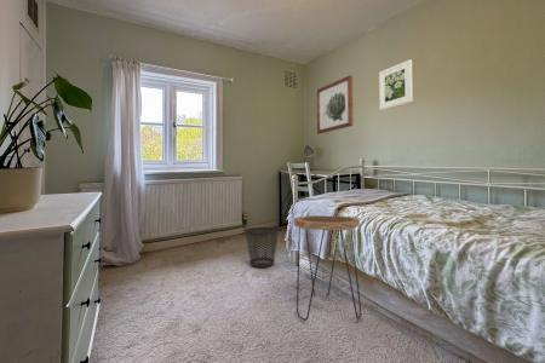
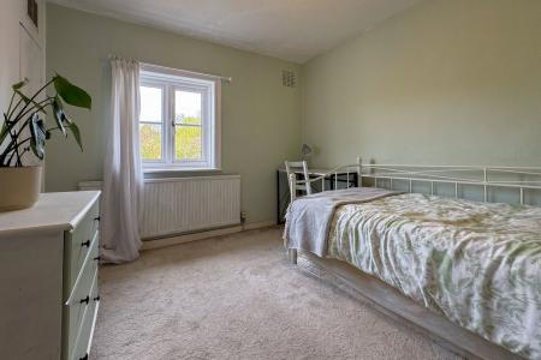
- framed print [378,58,414,111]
- wall art [316,74,354,136]
- wastebasket [243,226,280,269]
- side table [293,214,362,322]
